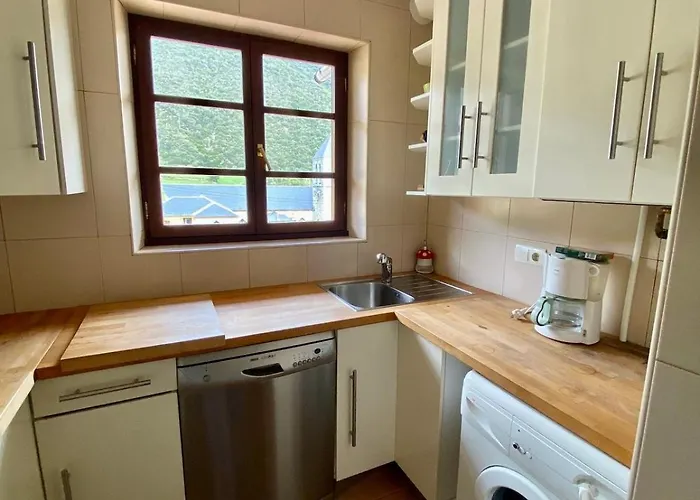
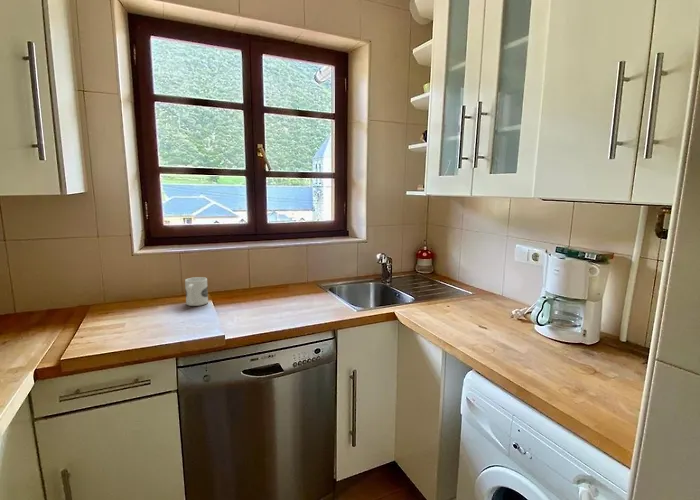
+ mug [184,276,209,307]
